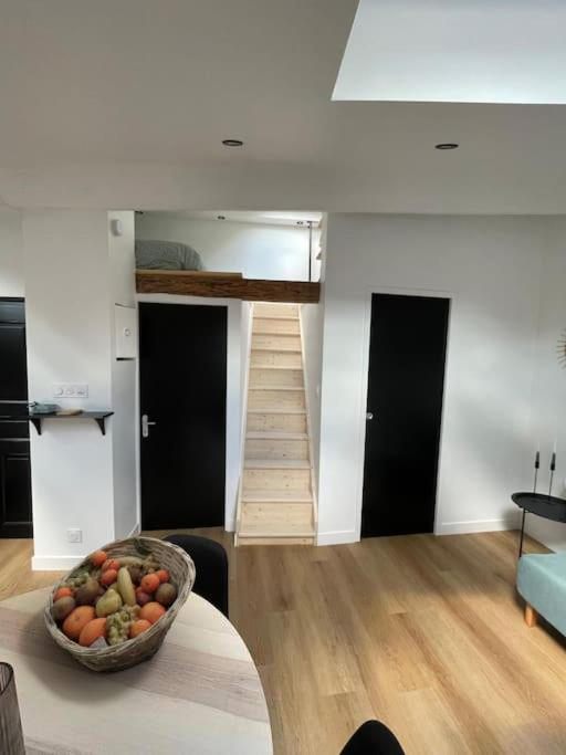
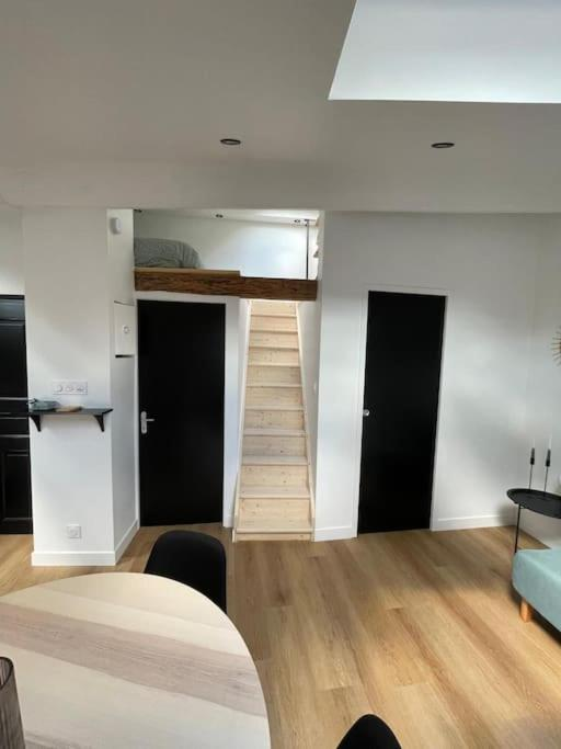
- fruit basket [42,535,197,673]
